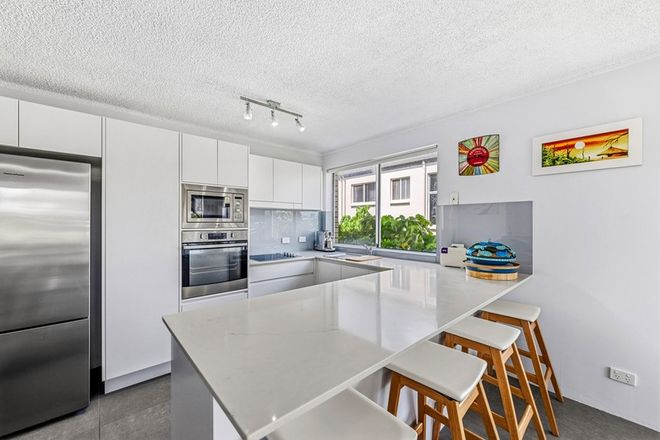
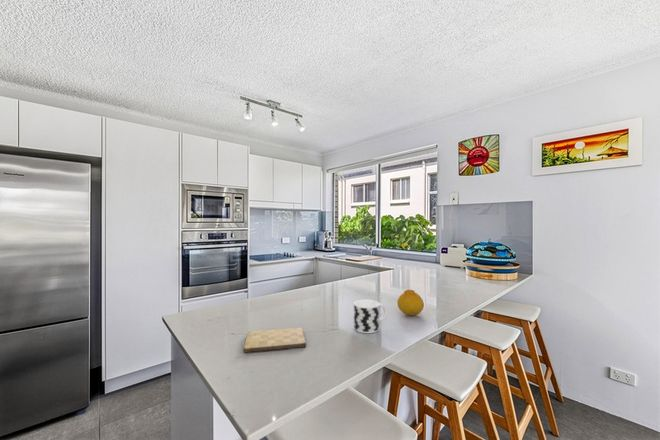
+ cup [353,299,387,334]
+ cutting board [243,327,307,353]
+ fruit [396,289,425,317]
